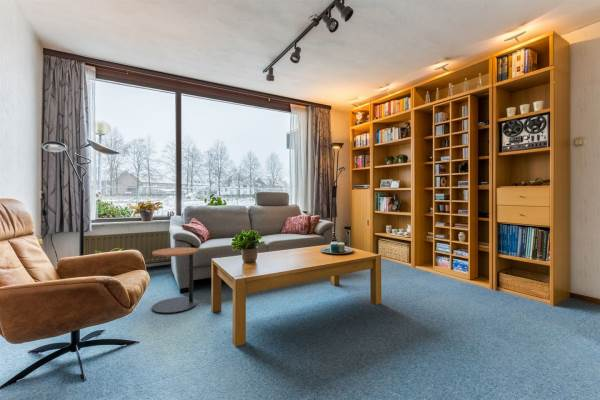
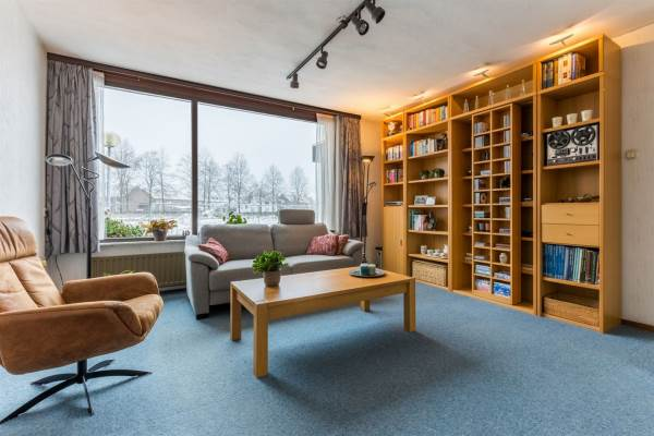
- side table [151,246,199,314]
